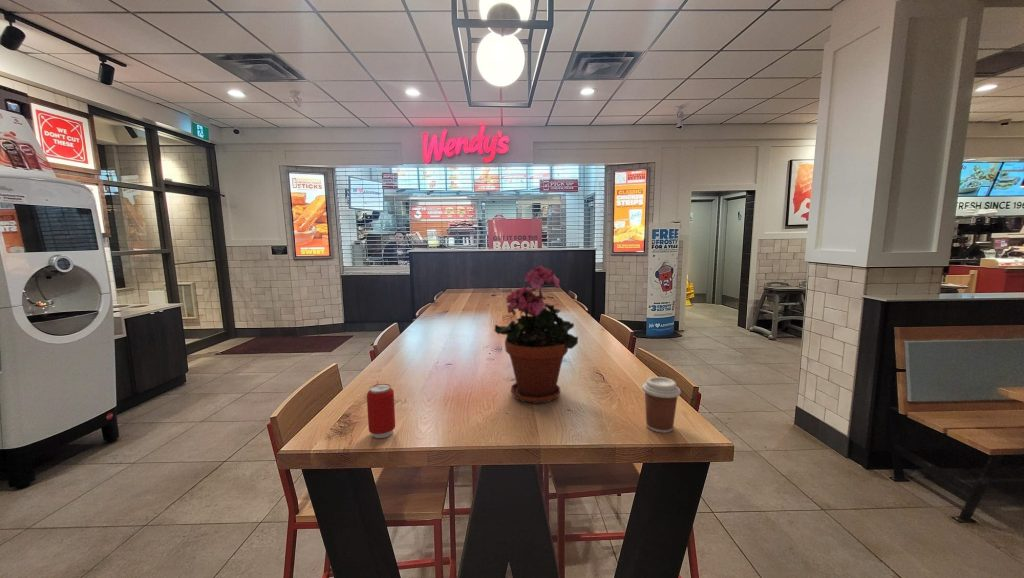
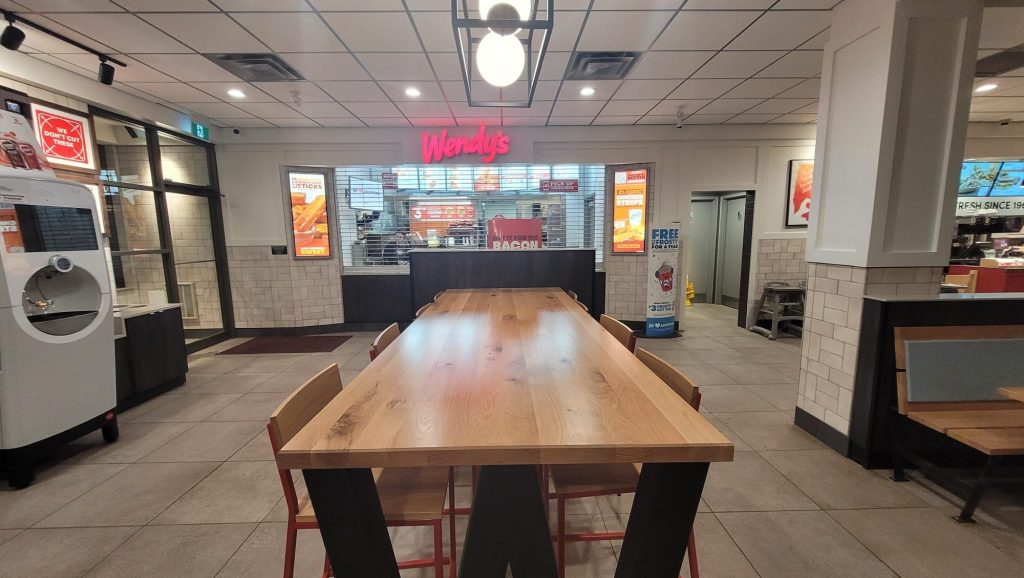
- beverage can [366,383,396,439]
- potted plant [494,265,579,405]
- coffee cup [641,376,682,434]
